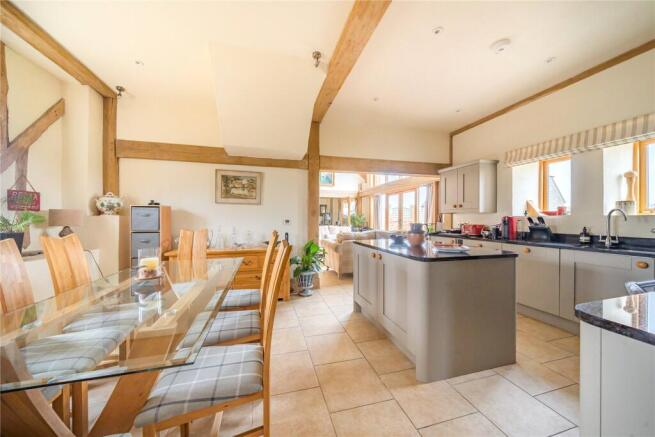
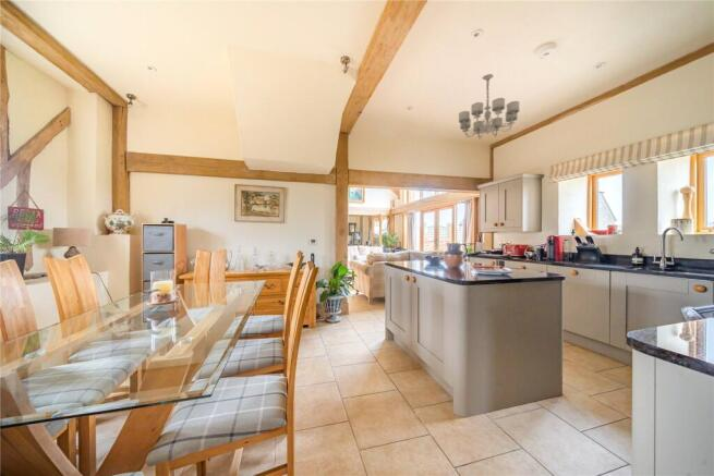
+ chandelier [458,73,521,139]
